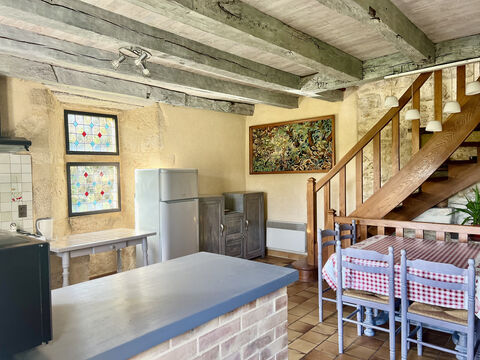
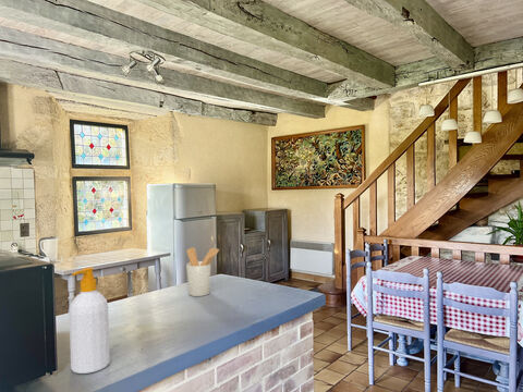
+ soap bottle [69,267,111,375]
+ utensil holder [185,246,220,297]
